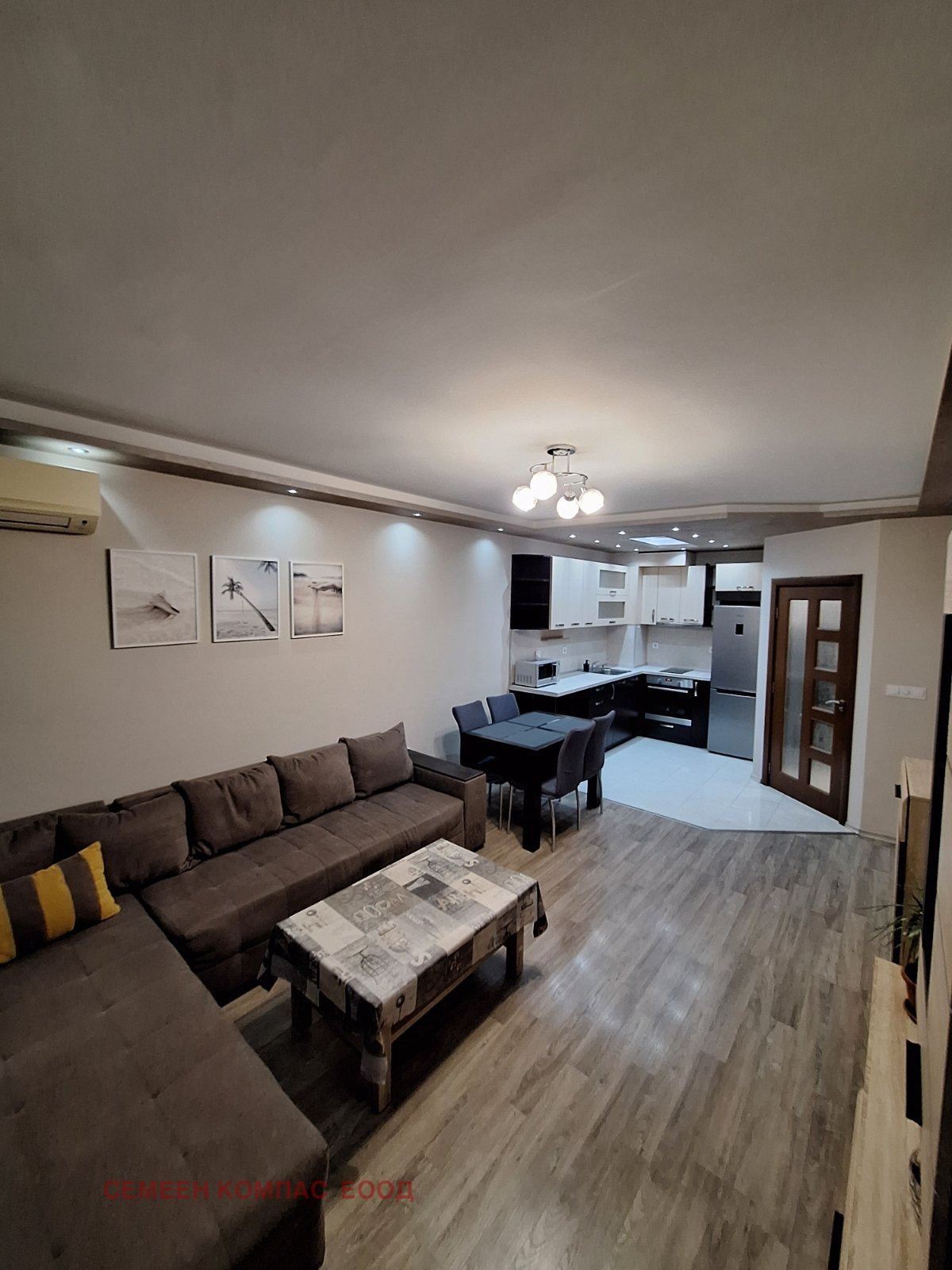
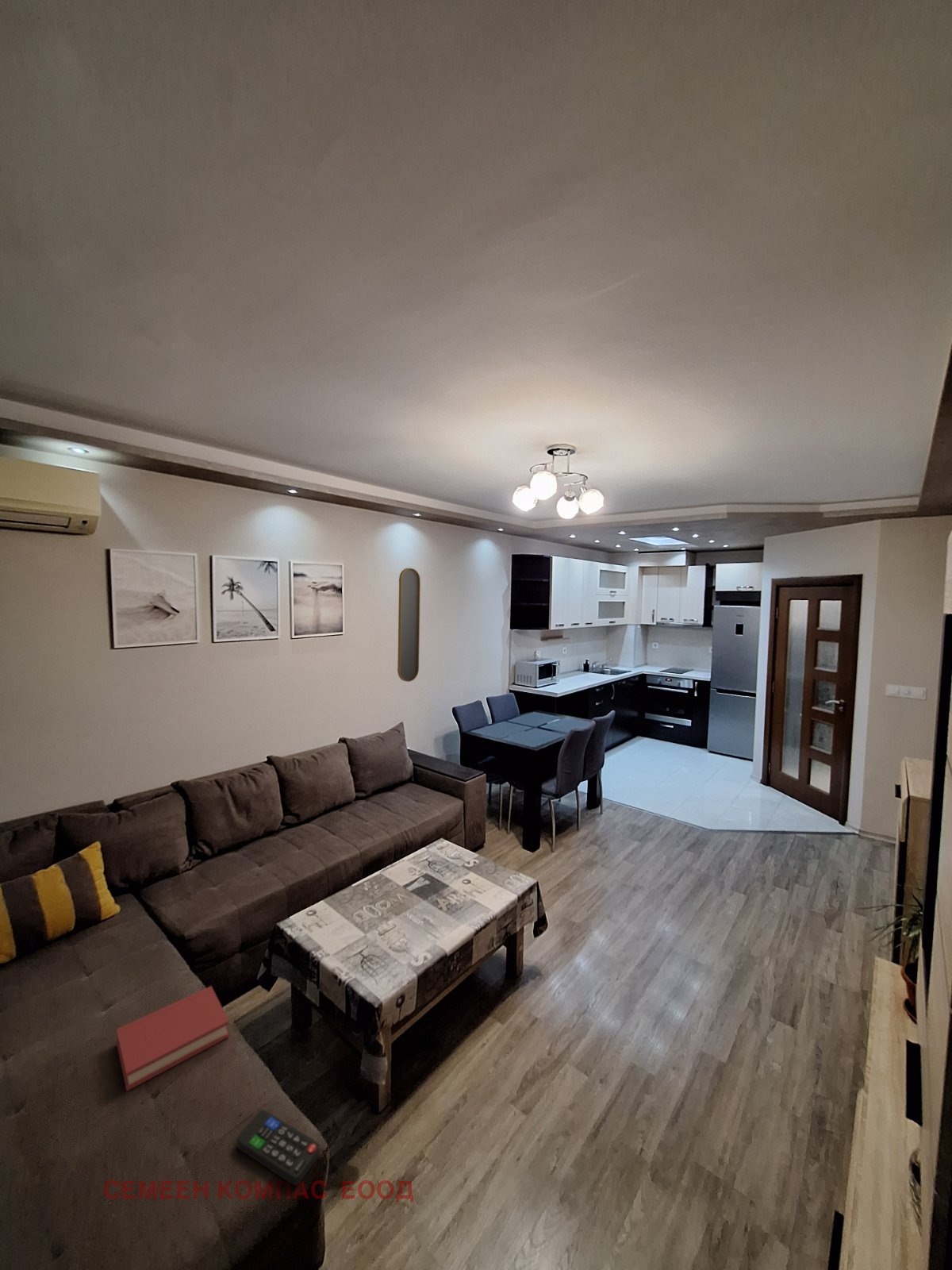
+ hardback book [116,985,229,1092]
+ home mirror [397,568,421,683]
+ remote control [236,1109,321,1187]
